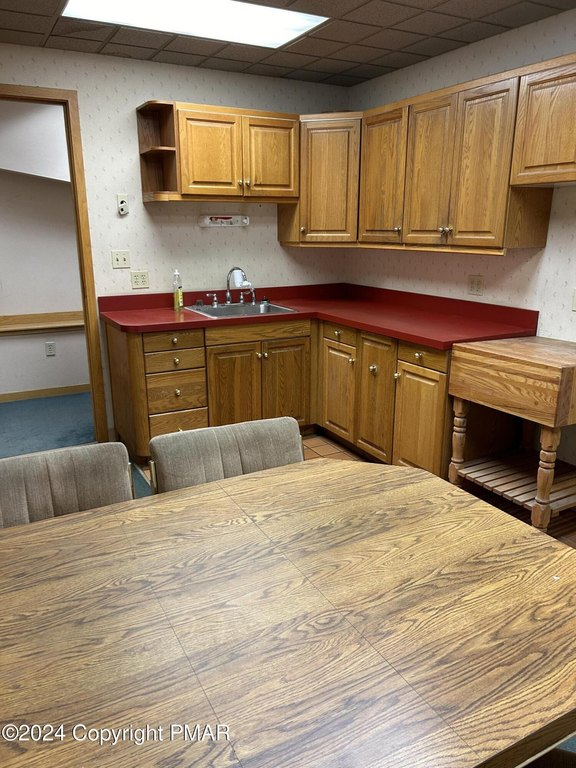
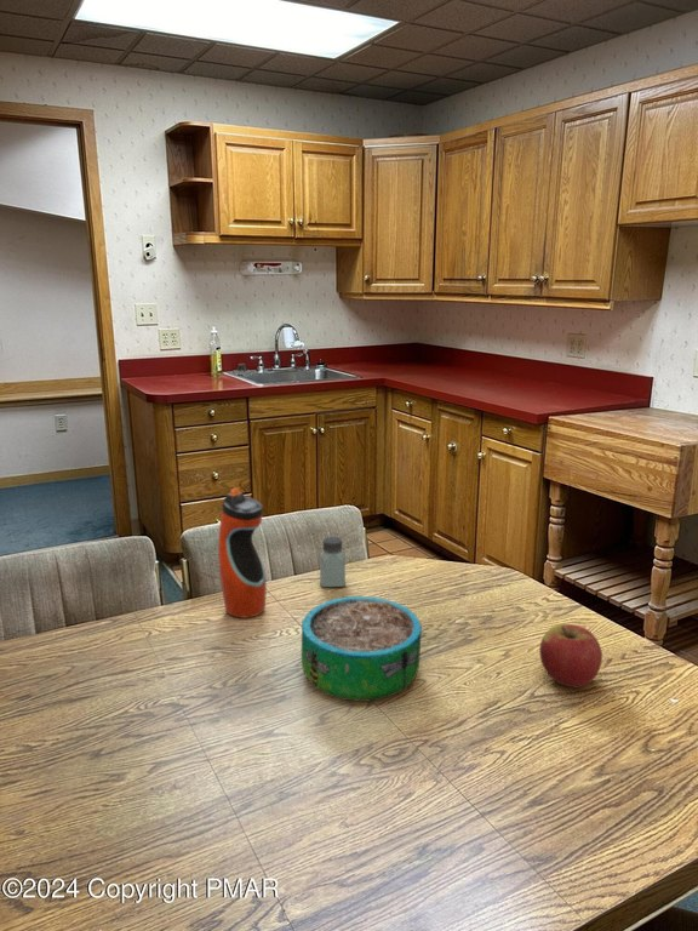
+ saltshaker [319,536,347,588]
+ apple [538,623,603,689]
+ water bottle [217,486,268,618]
+ decorative bowl [301,595,423,703]
